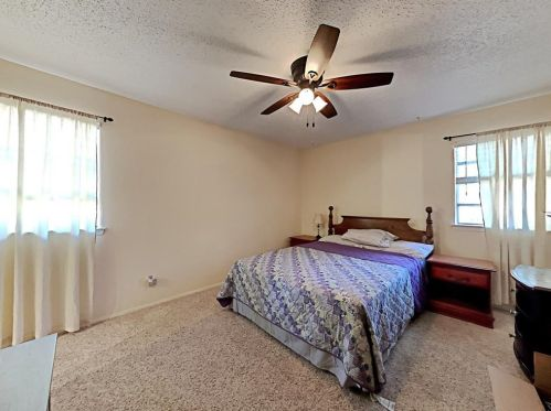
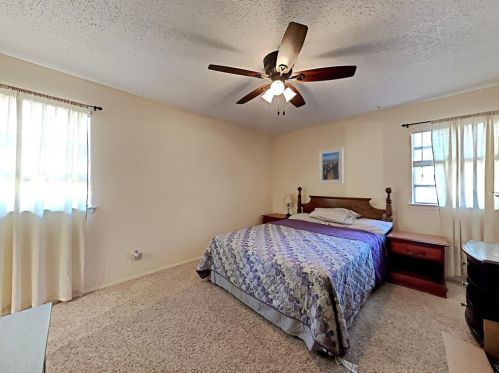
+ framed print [318,147,344,185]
